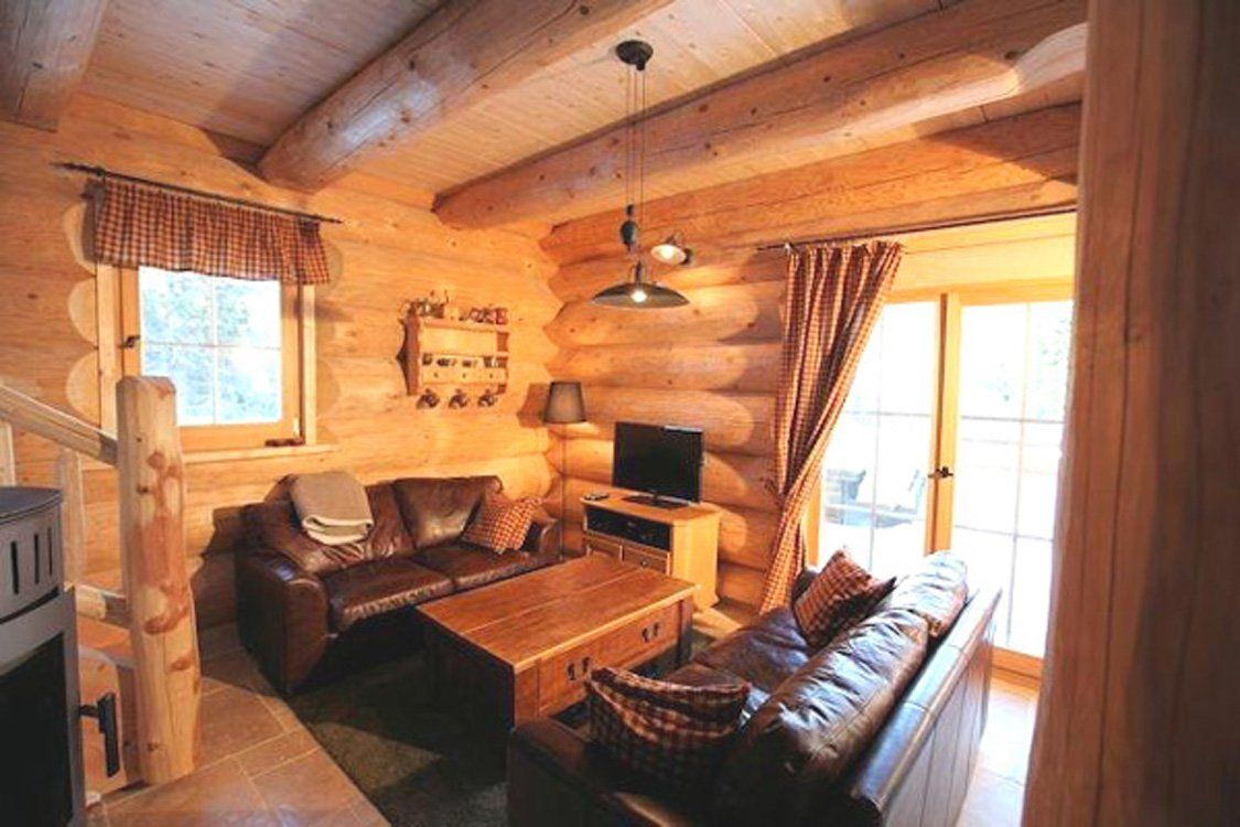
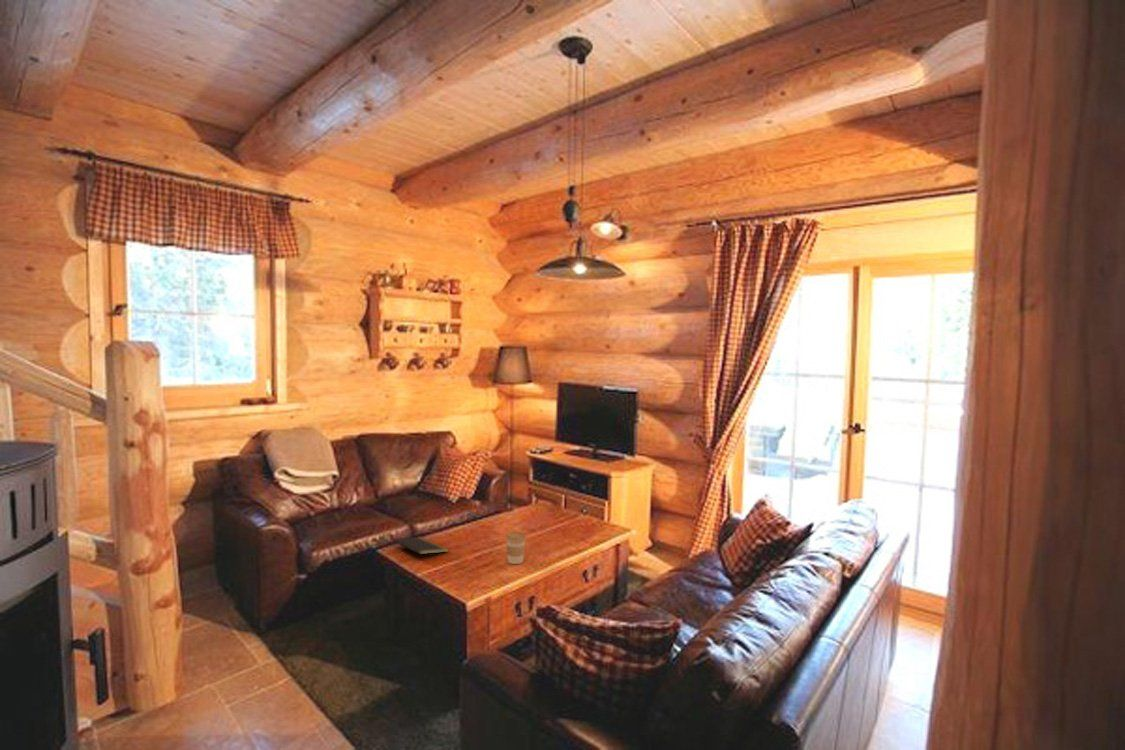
+ notepad [391,536,450,560]
+ coffee cup [505,530,527,565]
